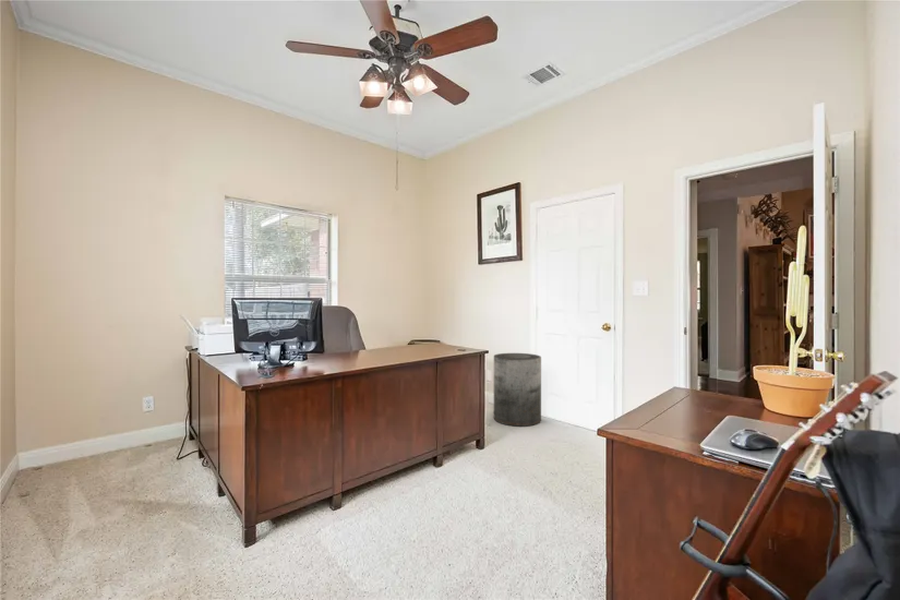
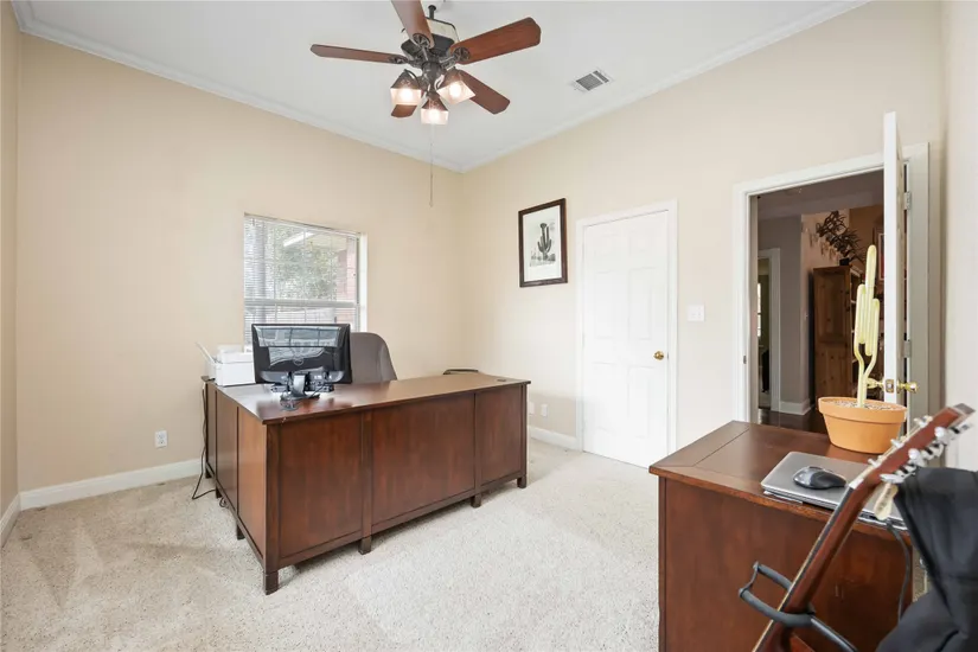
- trash can [493,352,542,428]
